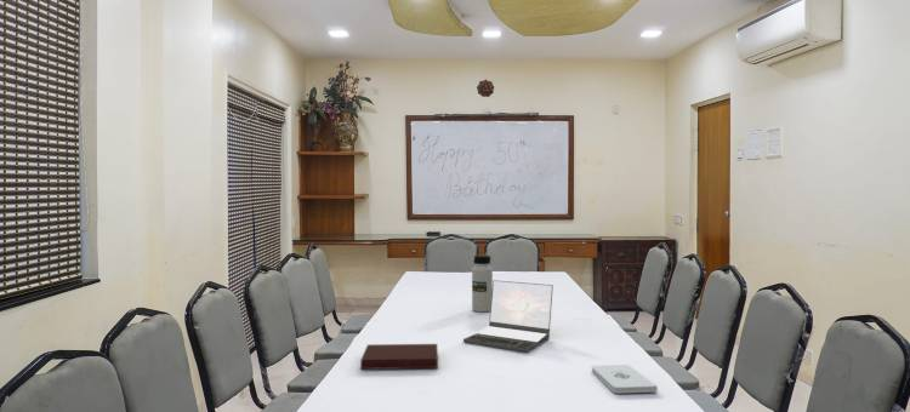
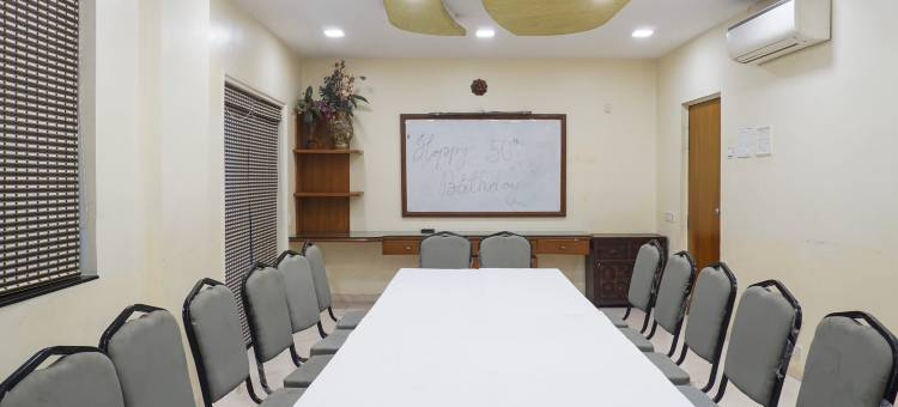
- laptop [462,279,554,353]
- notepad [591,364,659,394]
- water bottle [471,254,494,313]
- notebook [359,343,439,371]
